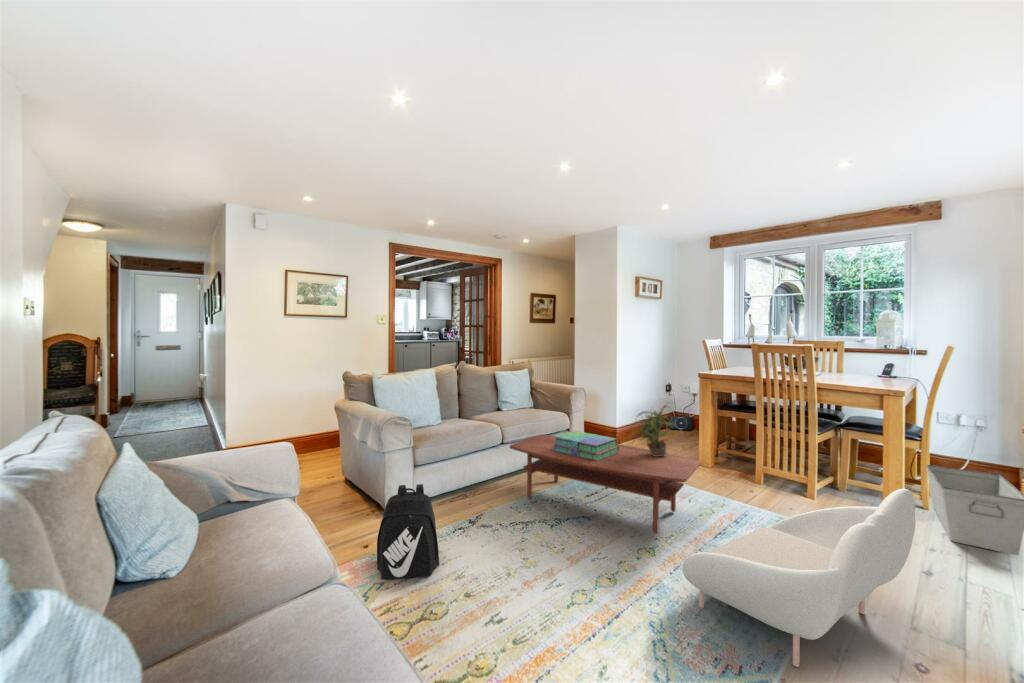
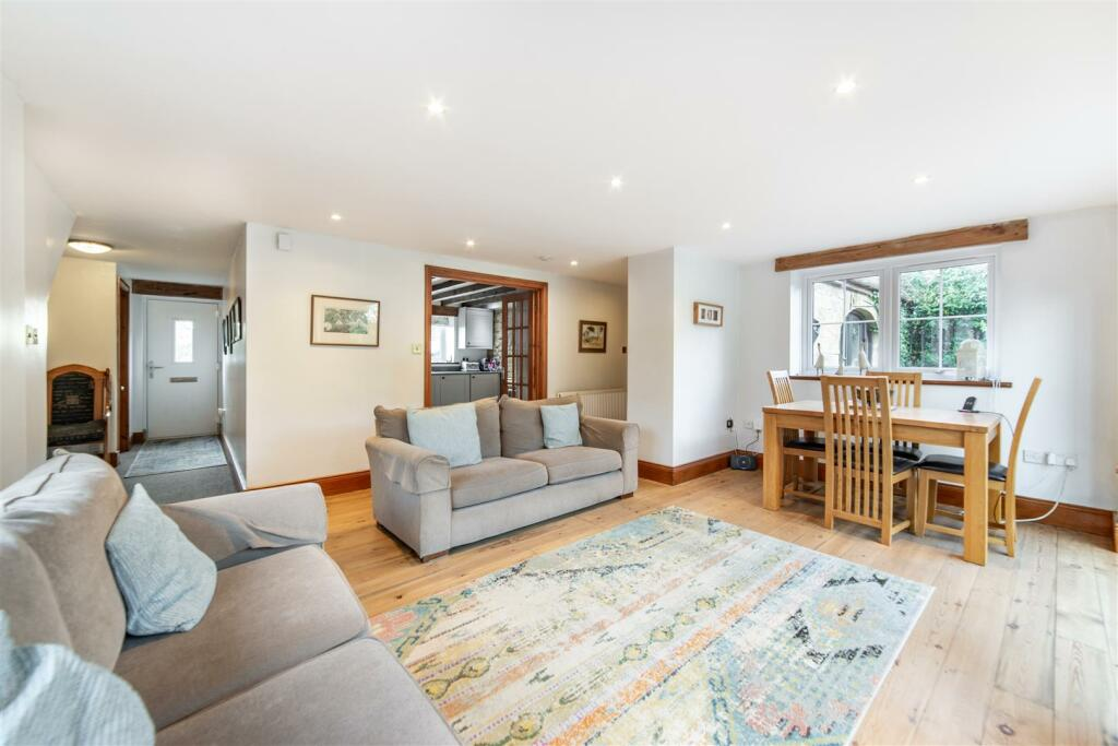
- backpack [376,483,440,580]
- potted plant [628,401,684,456]
- stack of books [553,430,619,461]
- coffee table [508,434,702,535]
- storage bin [925,464,1024,556]
- armchair [681,488,917,668]
